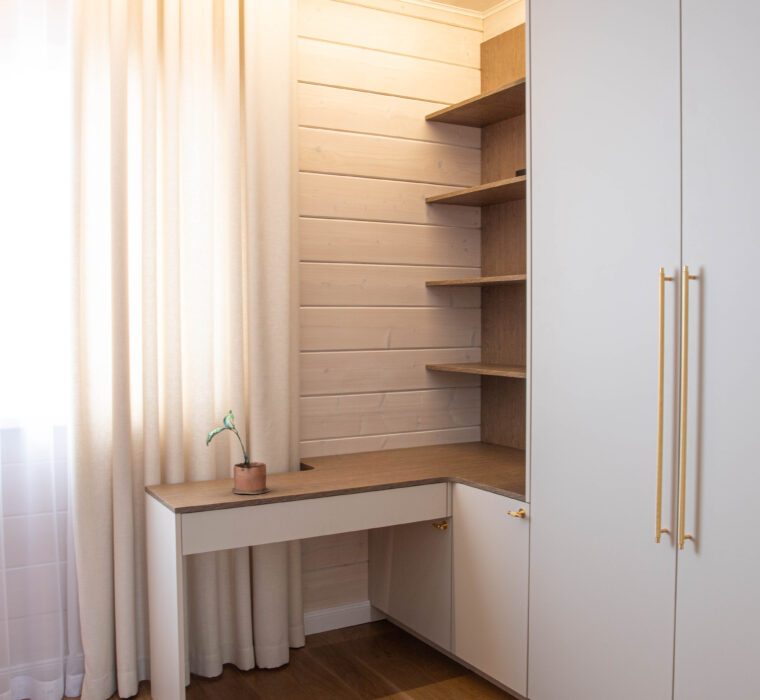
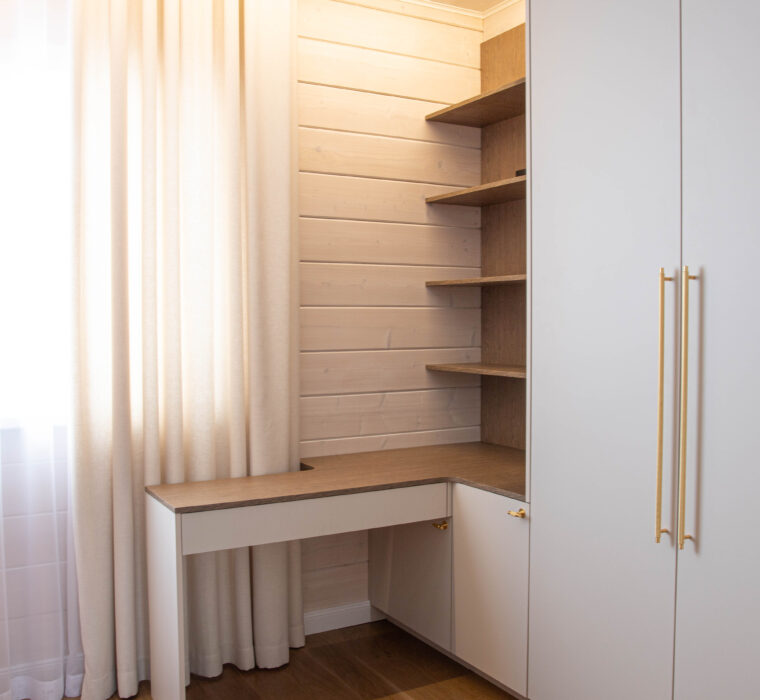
- potted plant [205,409,271,495]
